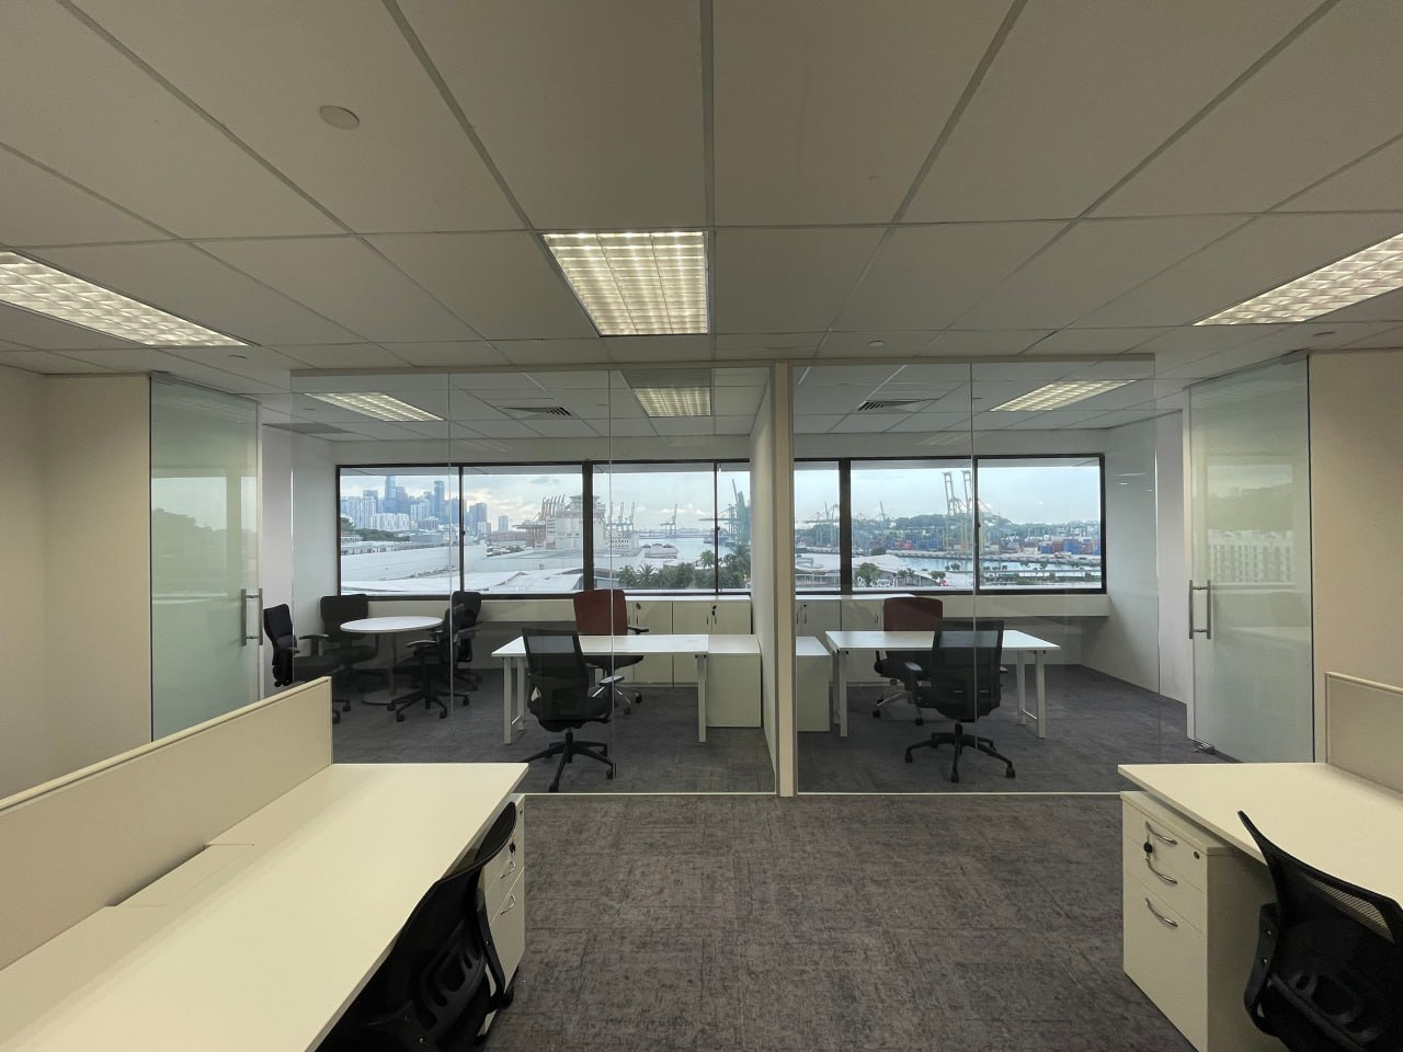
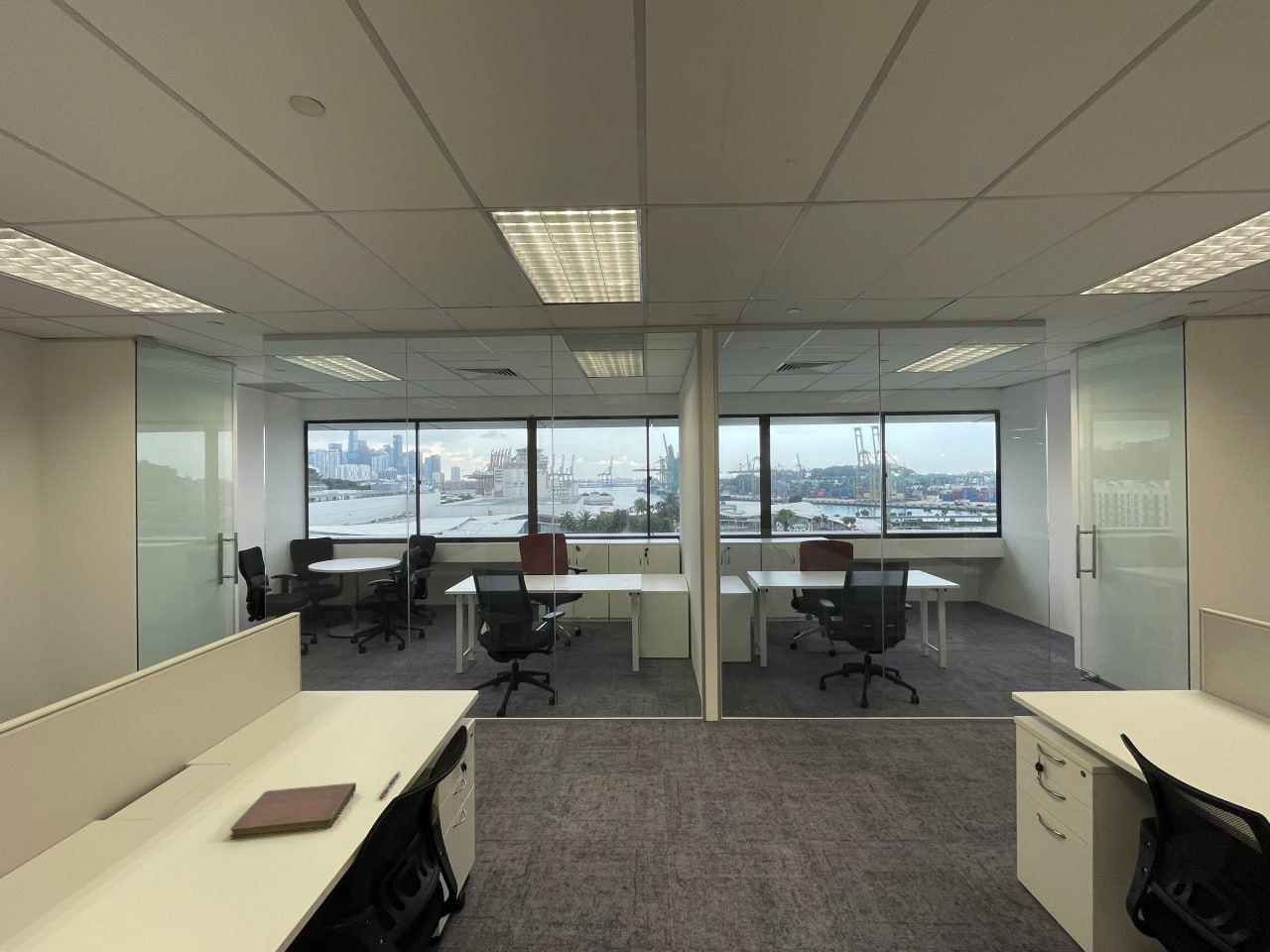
+ pen [378,771,402,799]
+ notebook [229,781,357,839]
